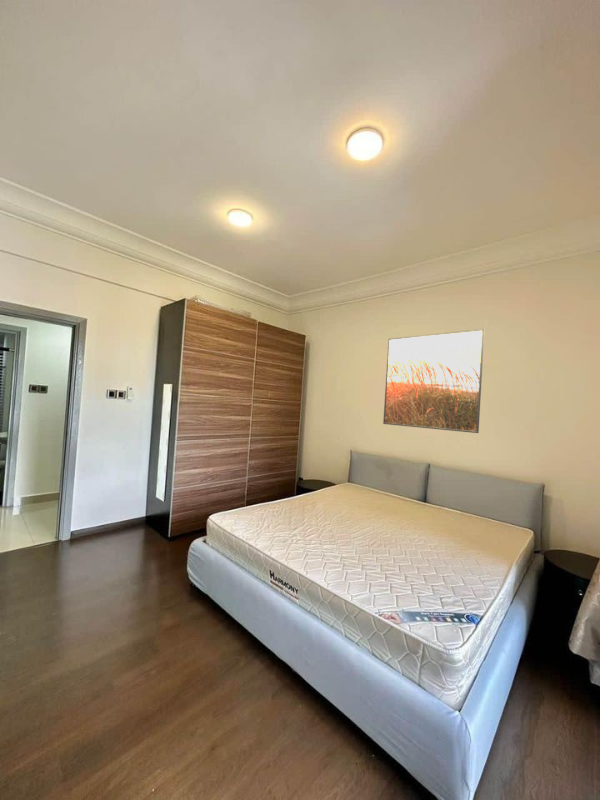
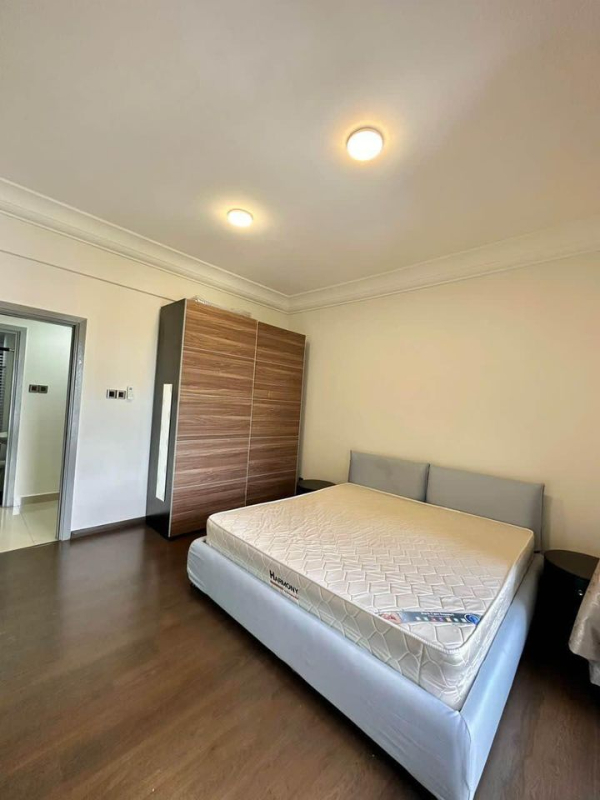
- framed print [382,328,485,434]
